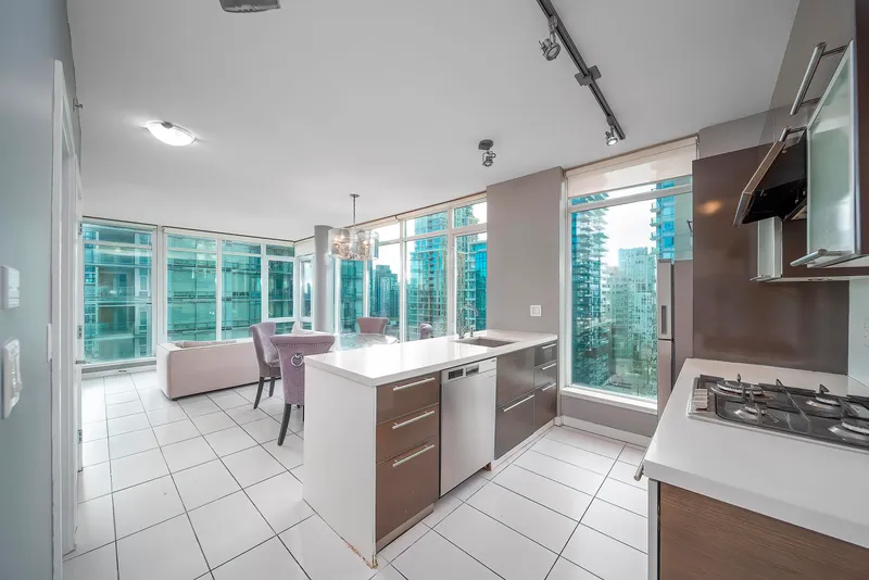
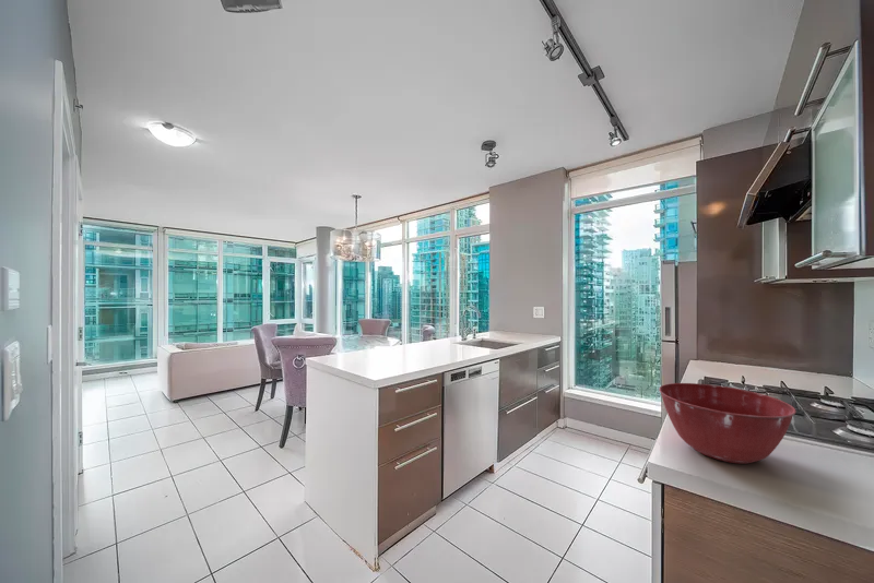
+ mixing bowl [658,382,796,465]
